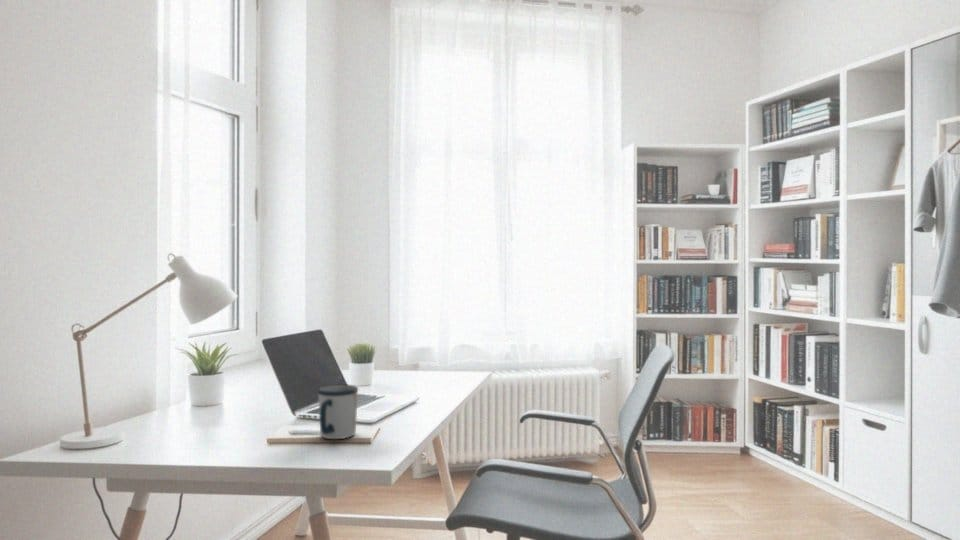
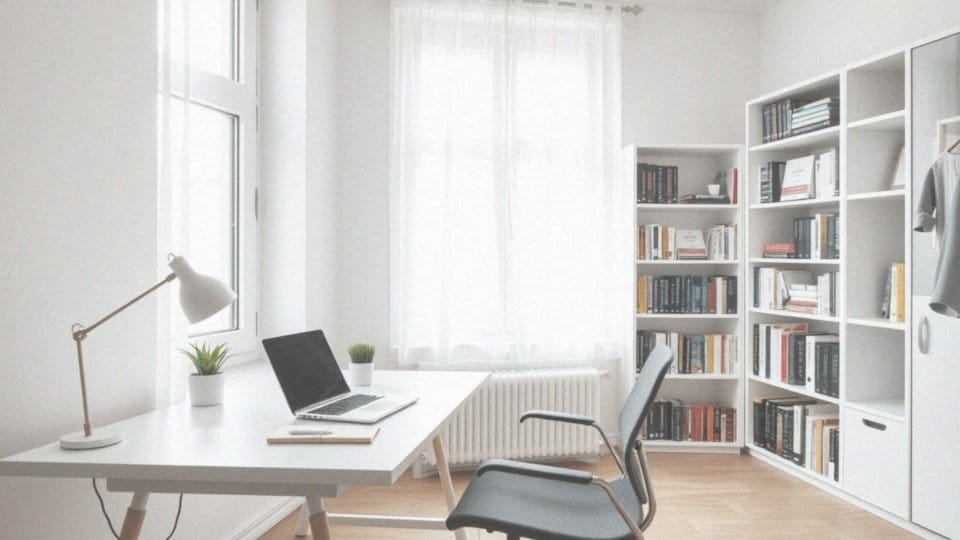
- mug [317,383,359,440]
